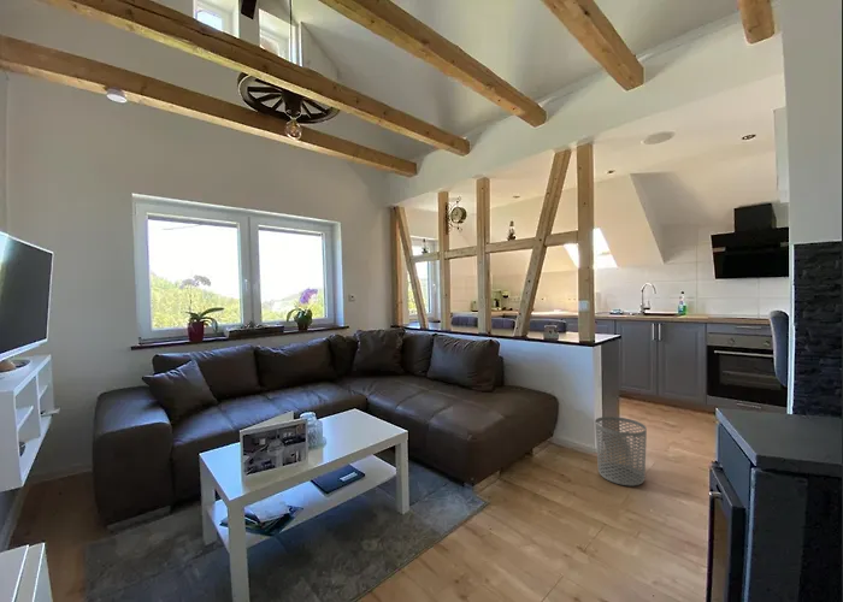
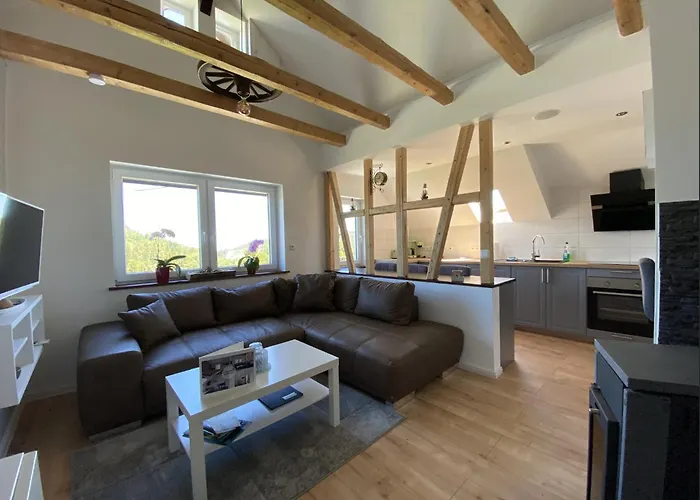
- waste bin [594,415,648,486]
